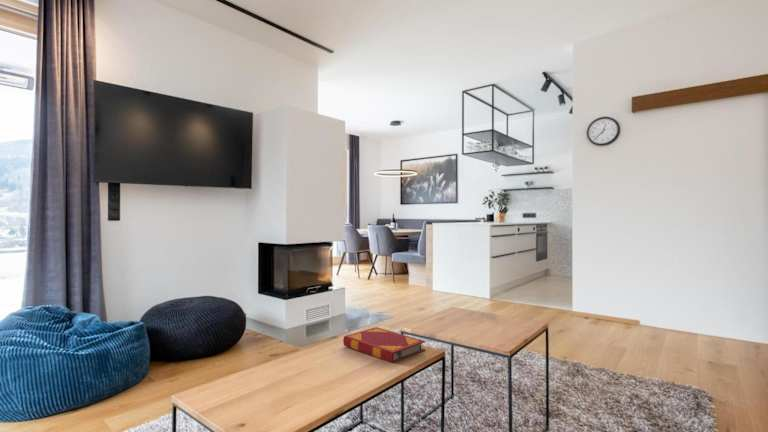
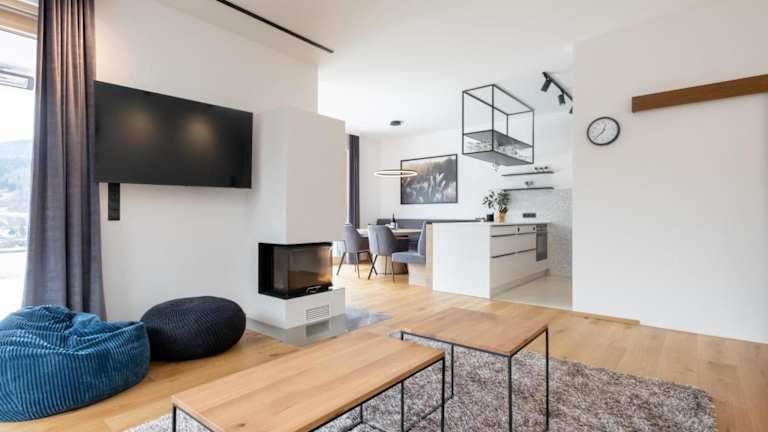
- hardback book [342,326,426,364]
